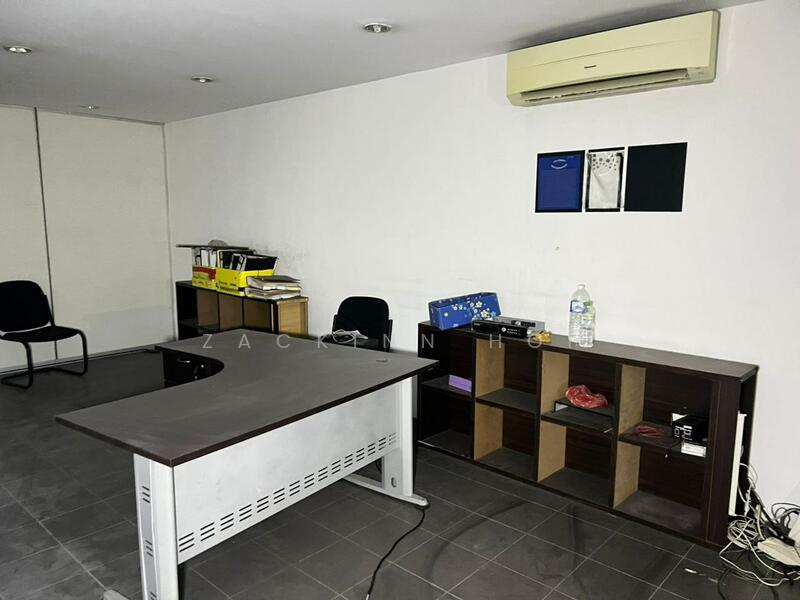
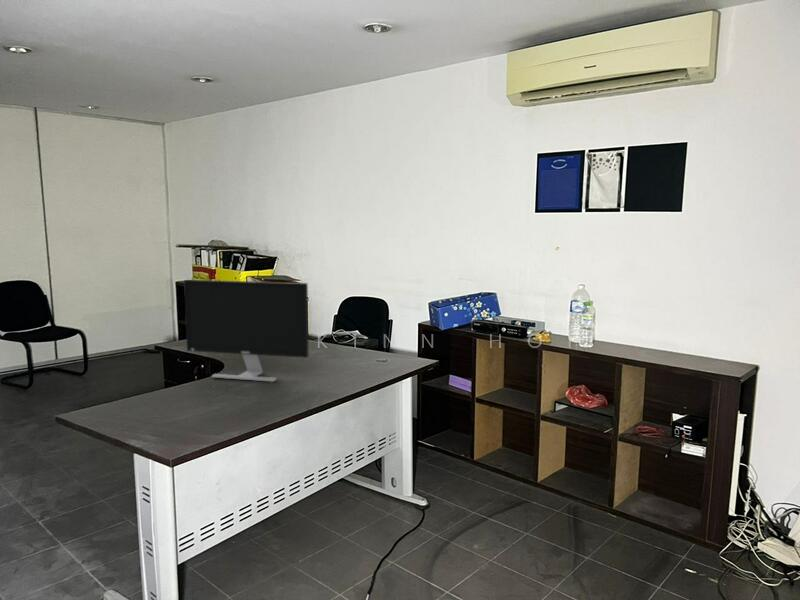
+ monitor [183,279,310,383]
